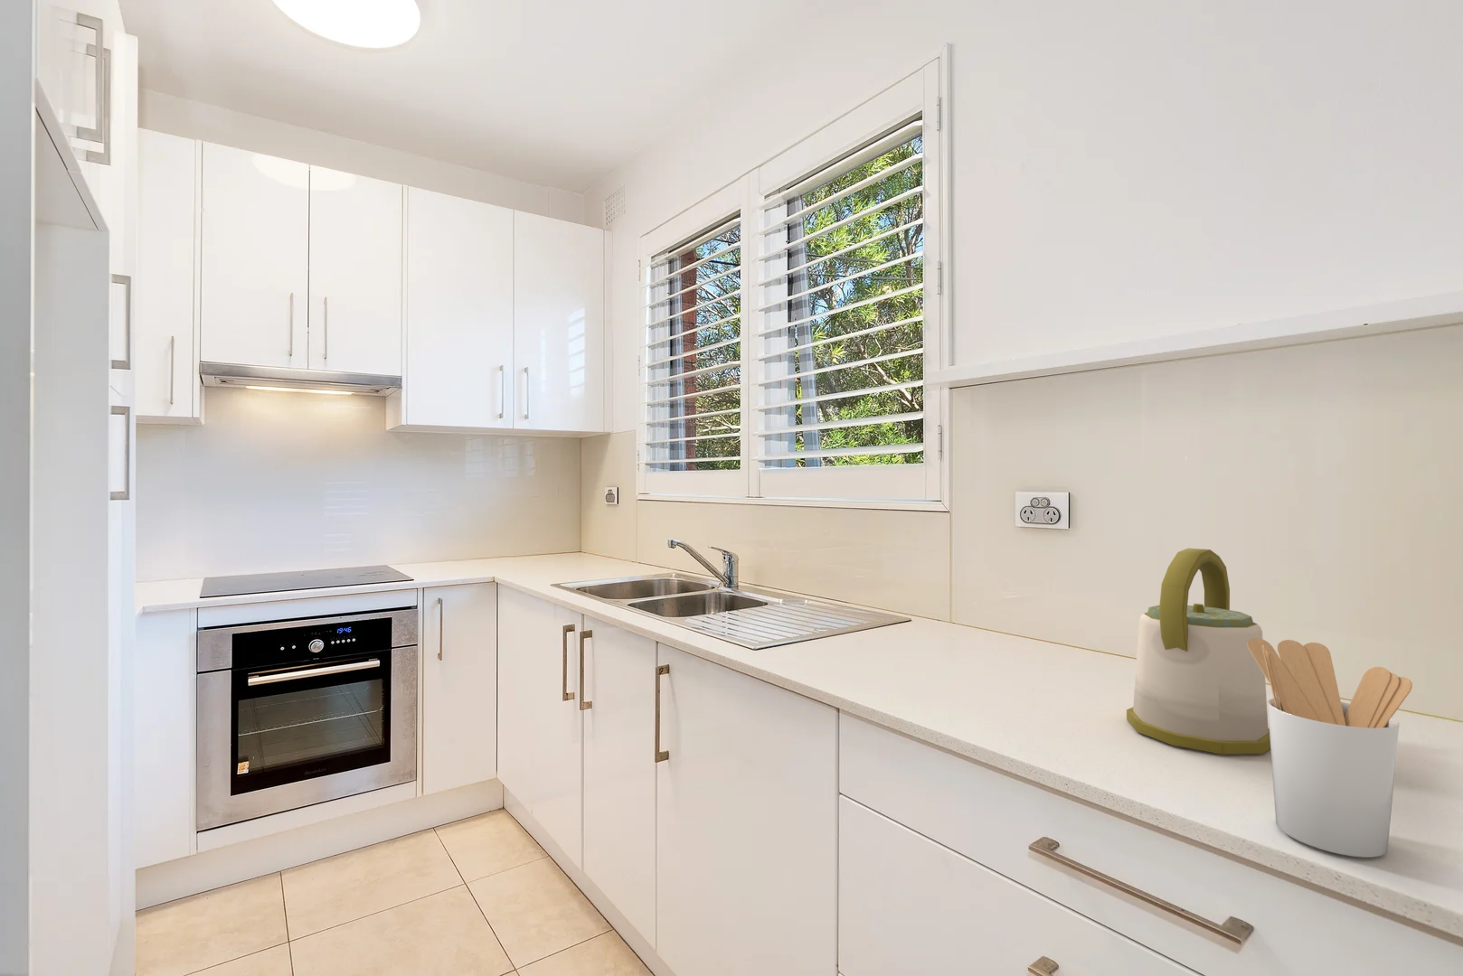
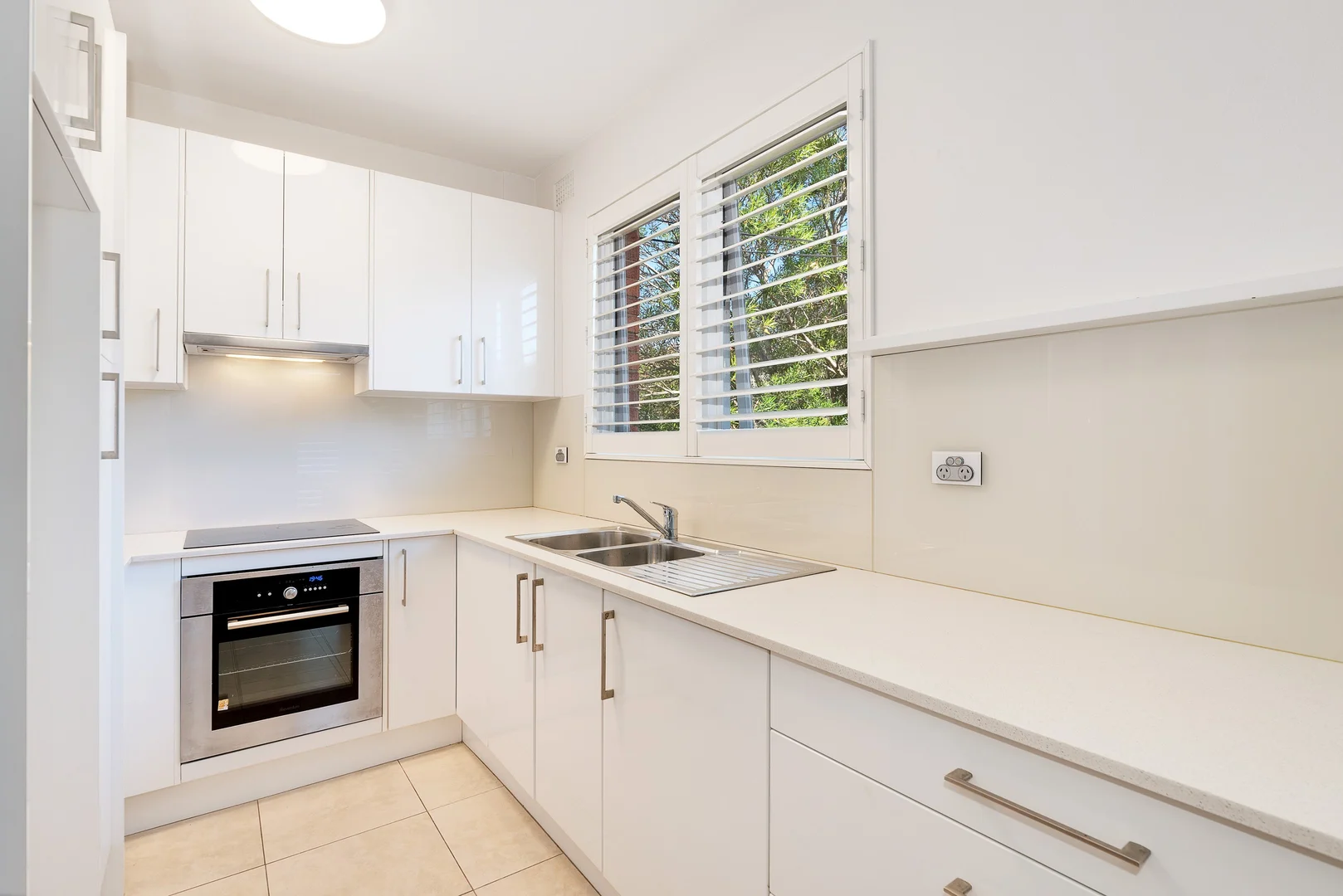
- kettle [1125,548,1270,755]
- utensil holder [1247,638,1413,858]
